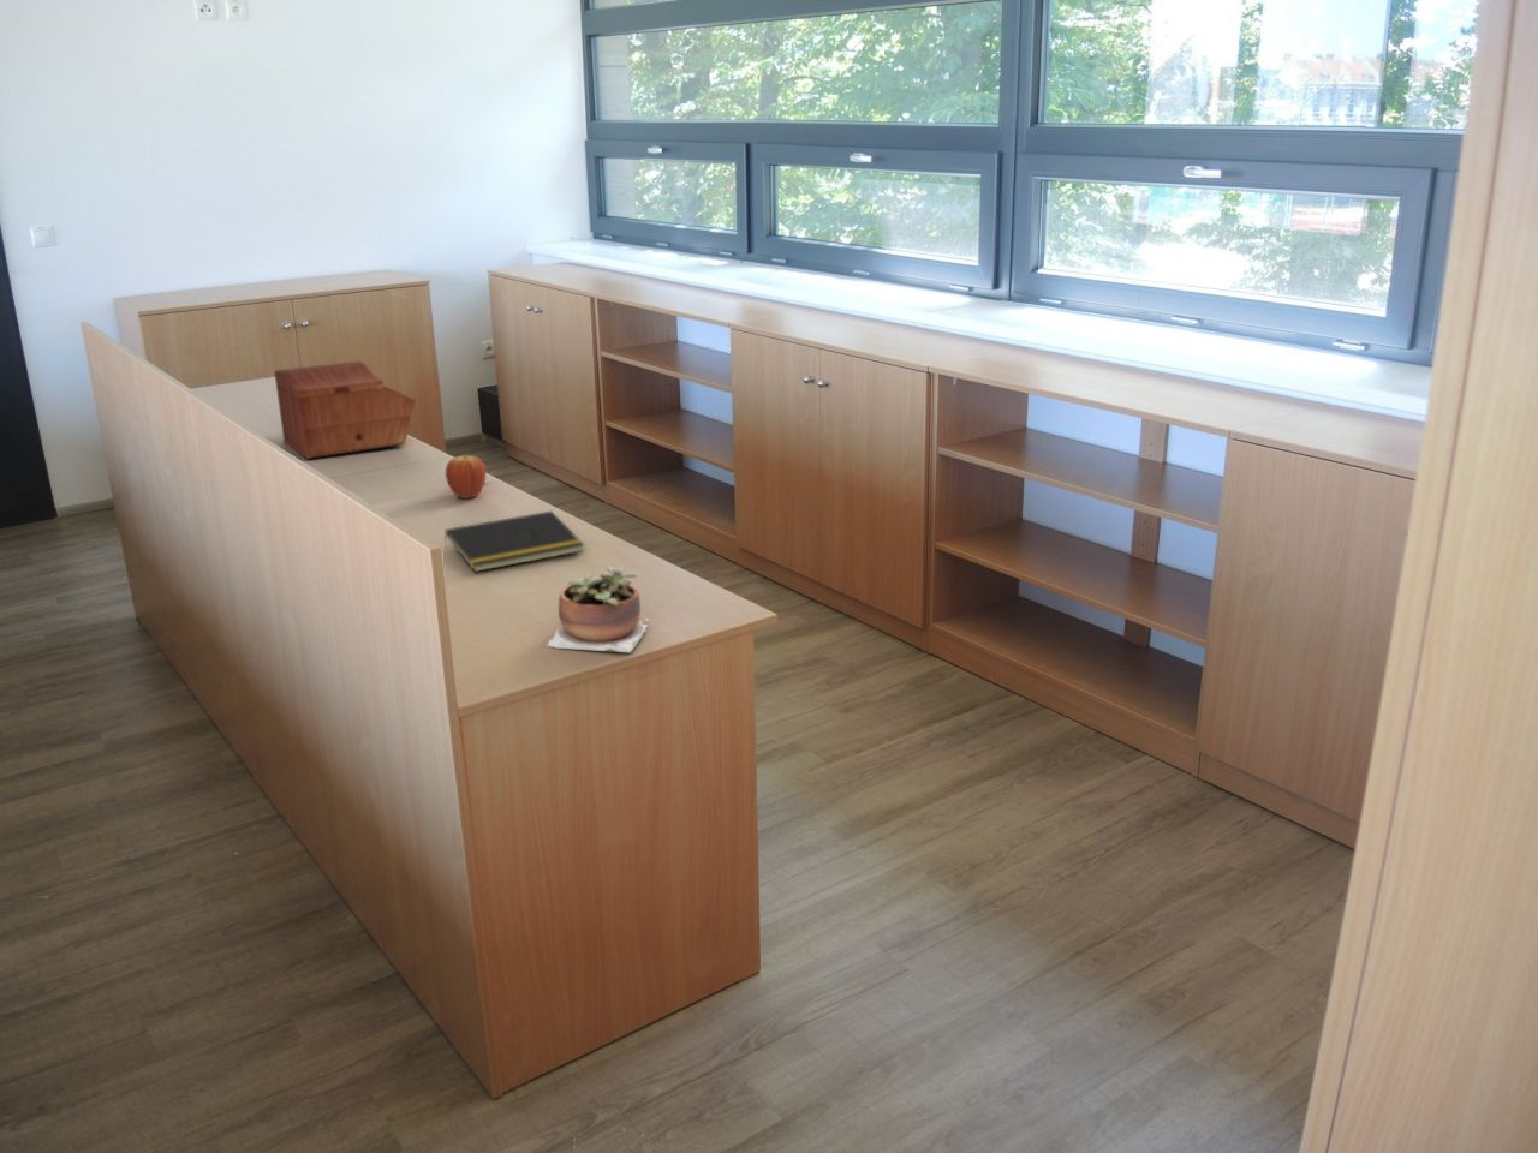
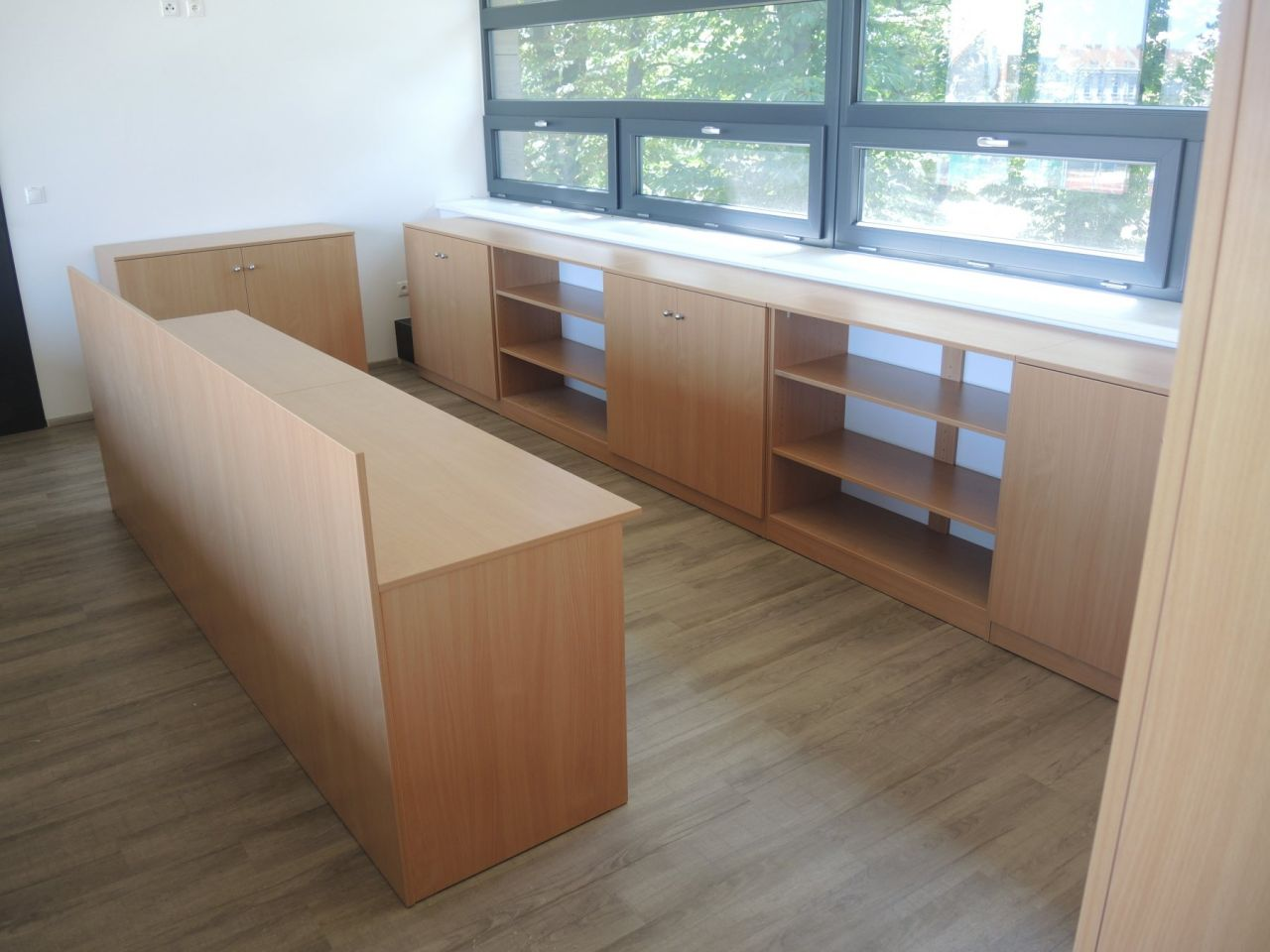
- sewing box [272,360,417,460]
- fruit [444,452,488,500]
- notepad [443,510,585,573]
- succulent plant [546,566,650,653]
